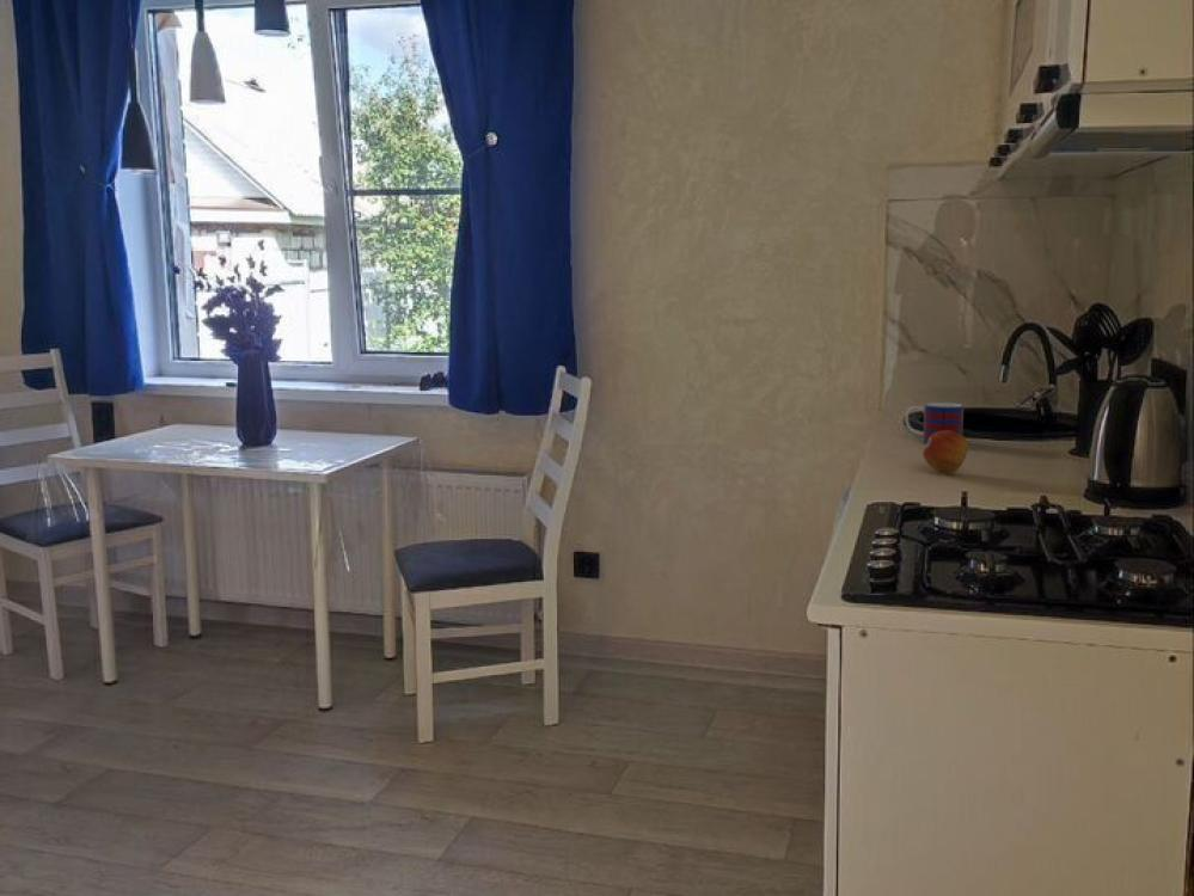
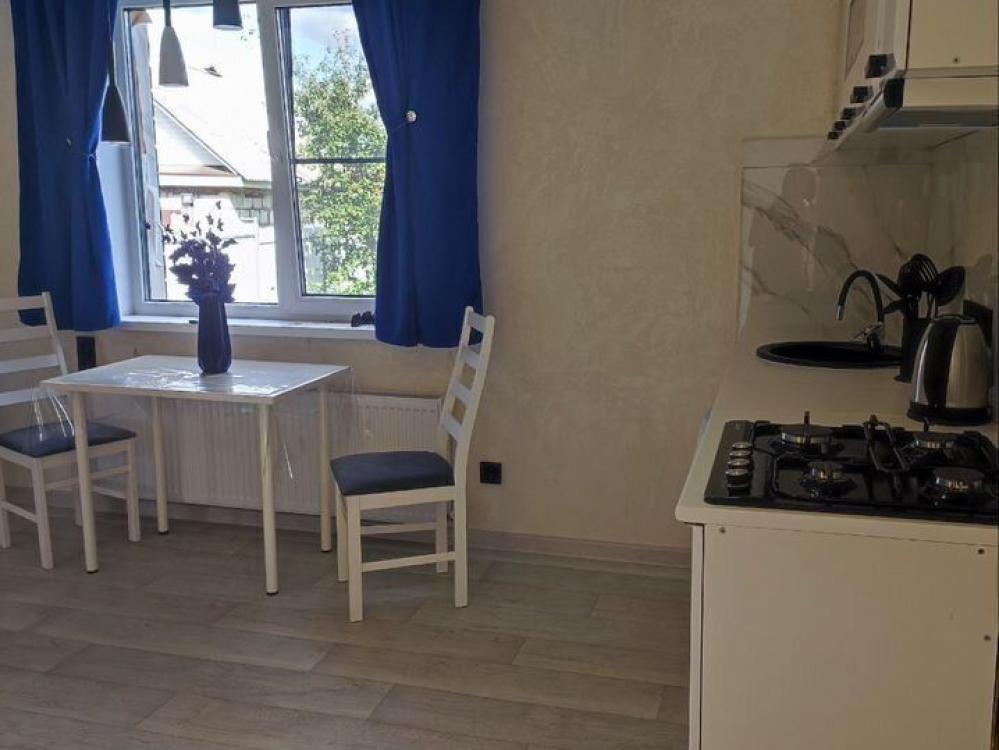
- fruit [921,430,969,474]
- mug [905,401,965,444]
